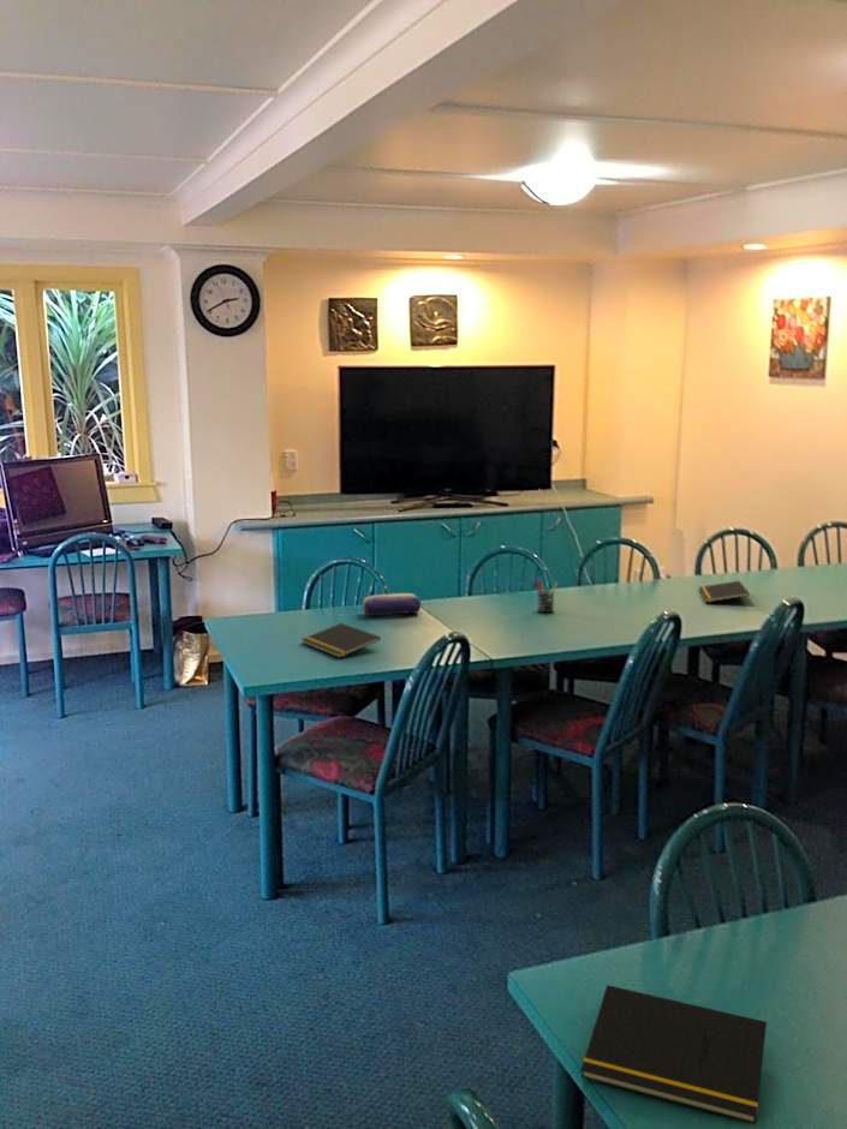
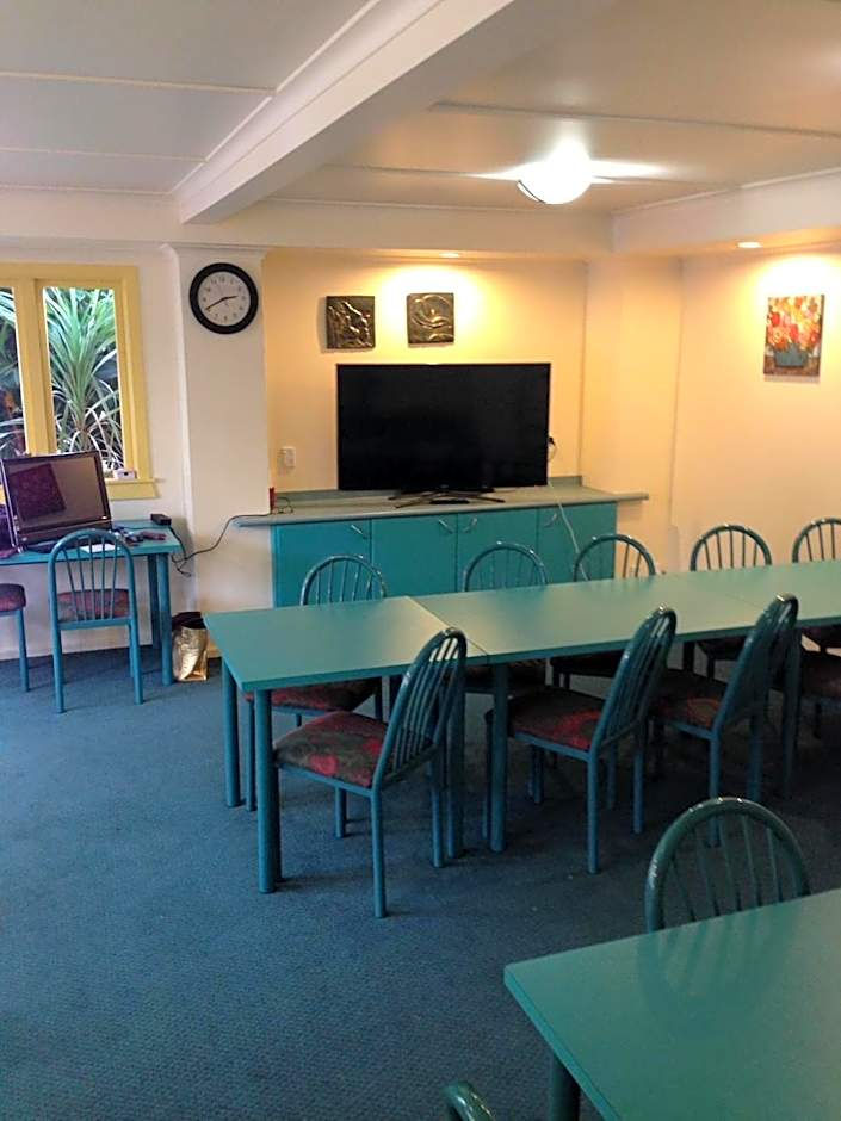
- pencil case [362,592,422,616]
- notepad [580,984,768,1125]
- pen holder [533,578,559,614]
- notepad [300,622,382,659]
- notepad [697,580,751,604]
